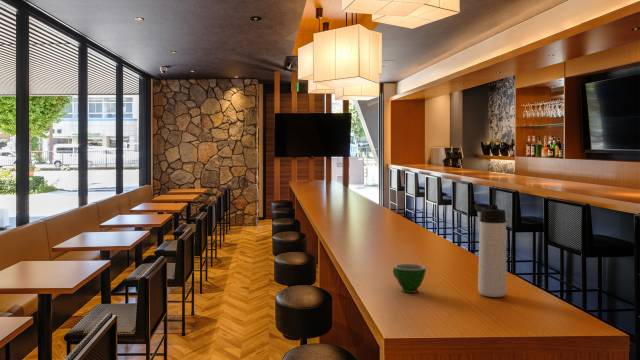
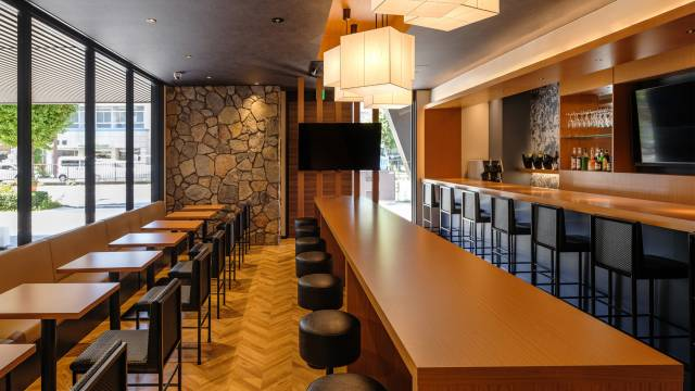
- thermos bottle [474,202,508,298]
- teacup [392,263,427,294]
